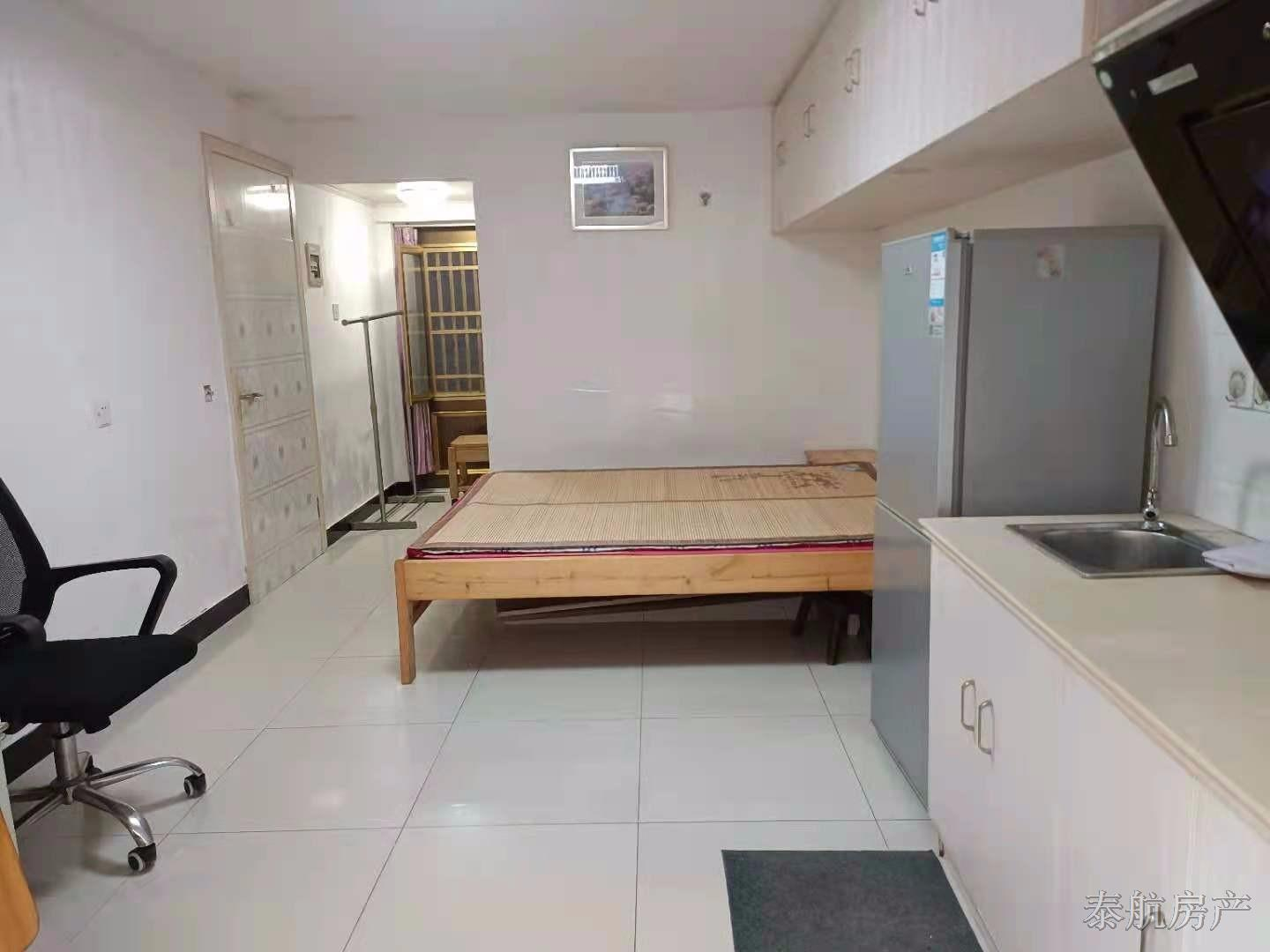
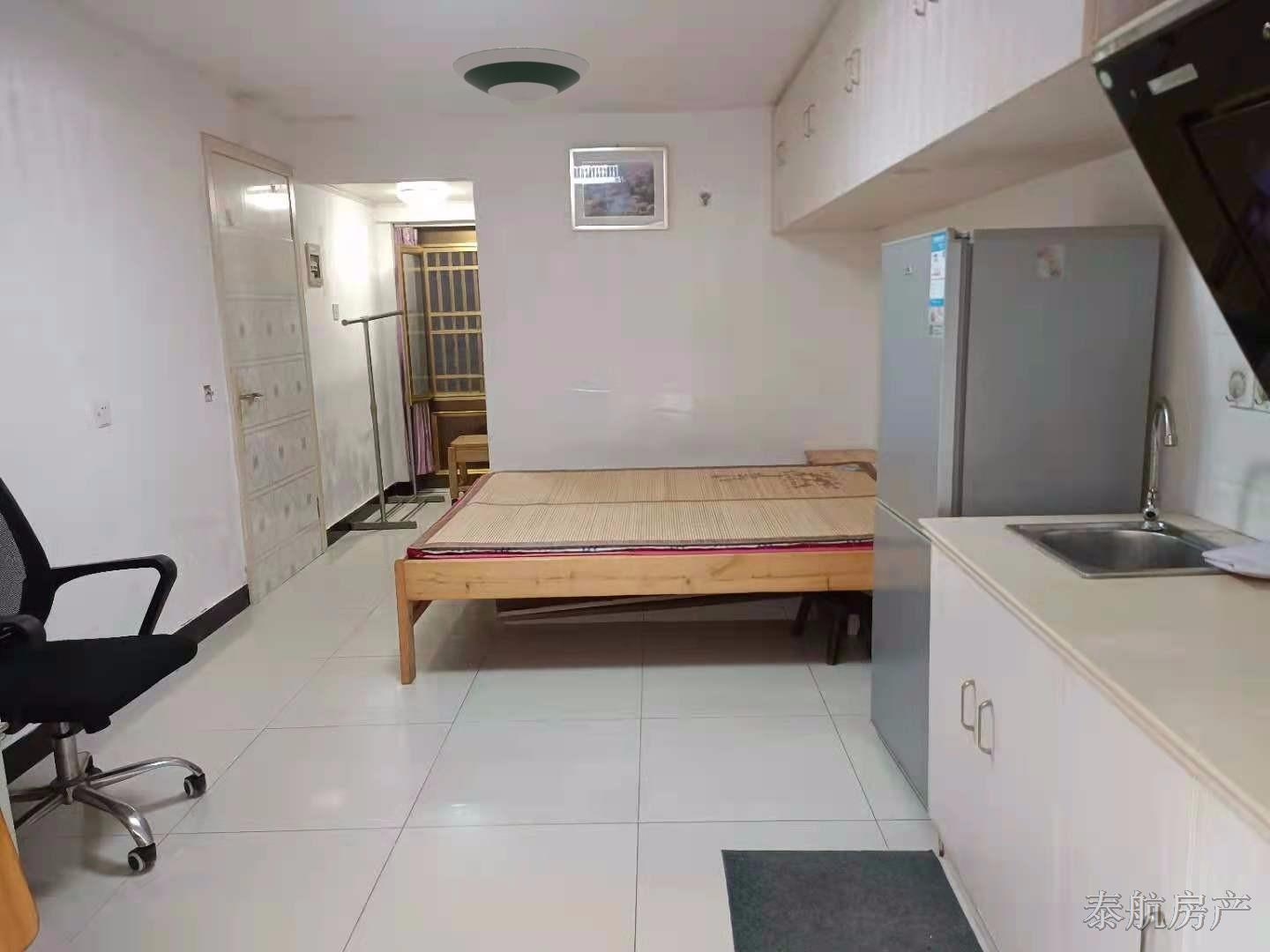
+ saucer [452,46,591,107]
